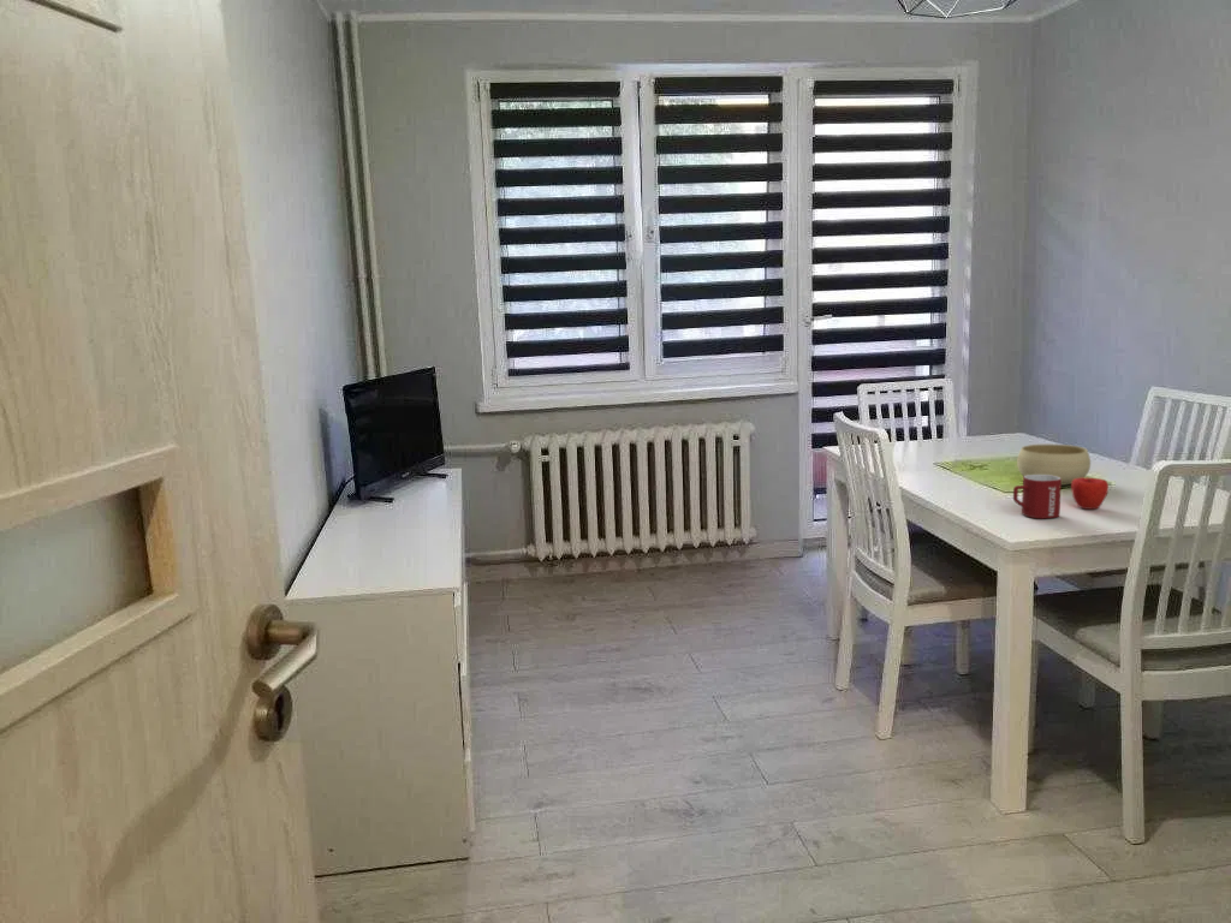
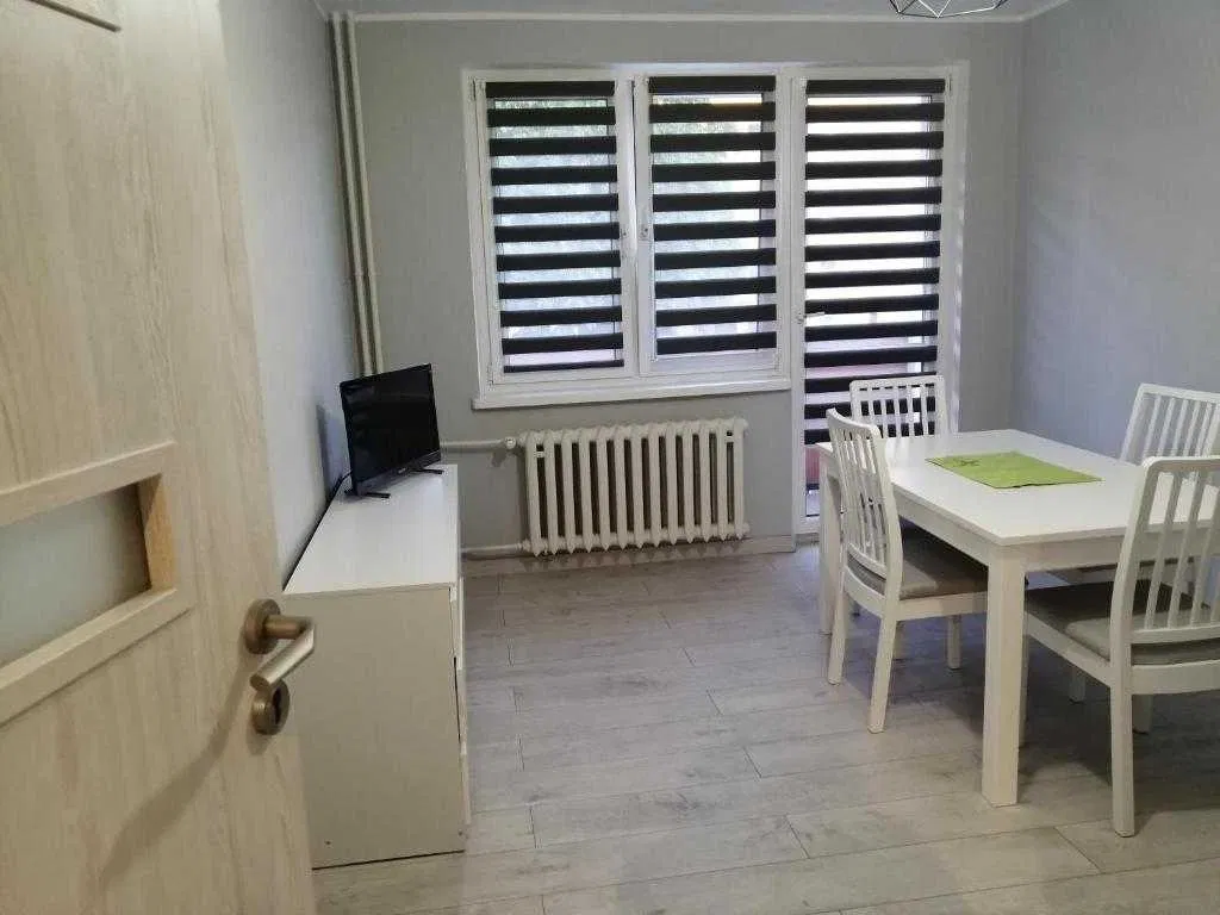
- apple [1070,477,1110,511]
- mug [1012,475,1063,519]
- bowl [1016,443,1092,487]
